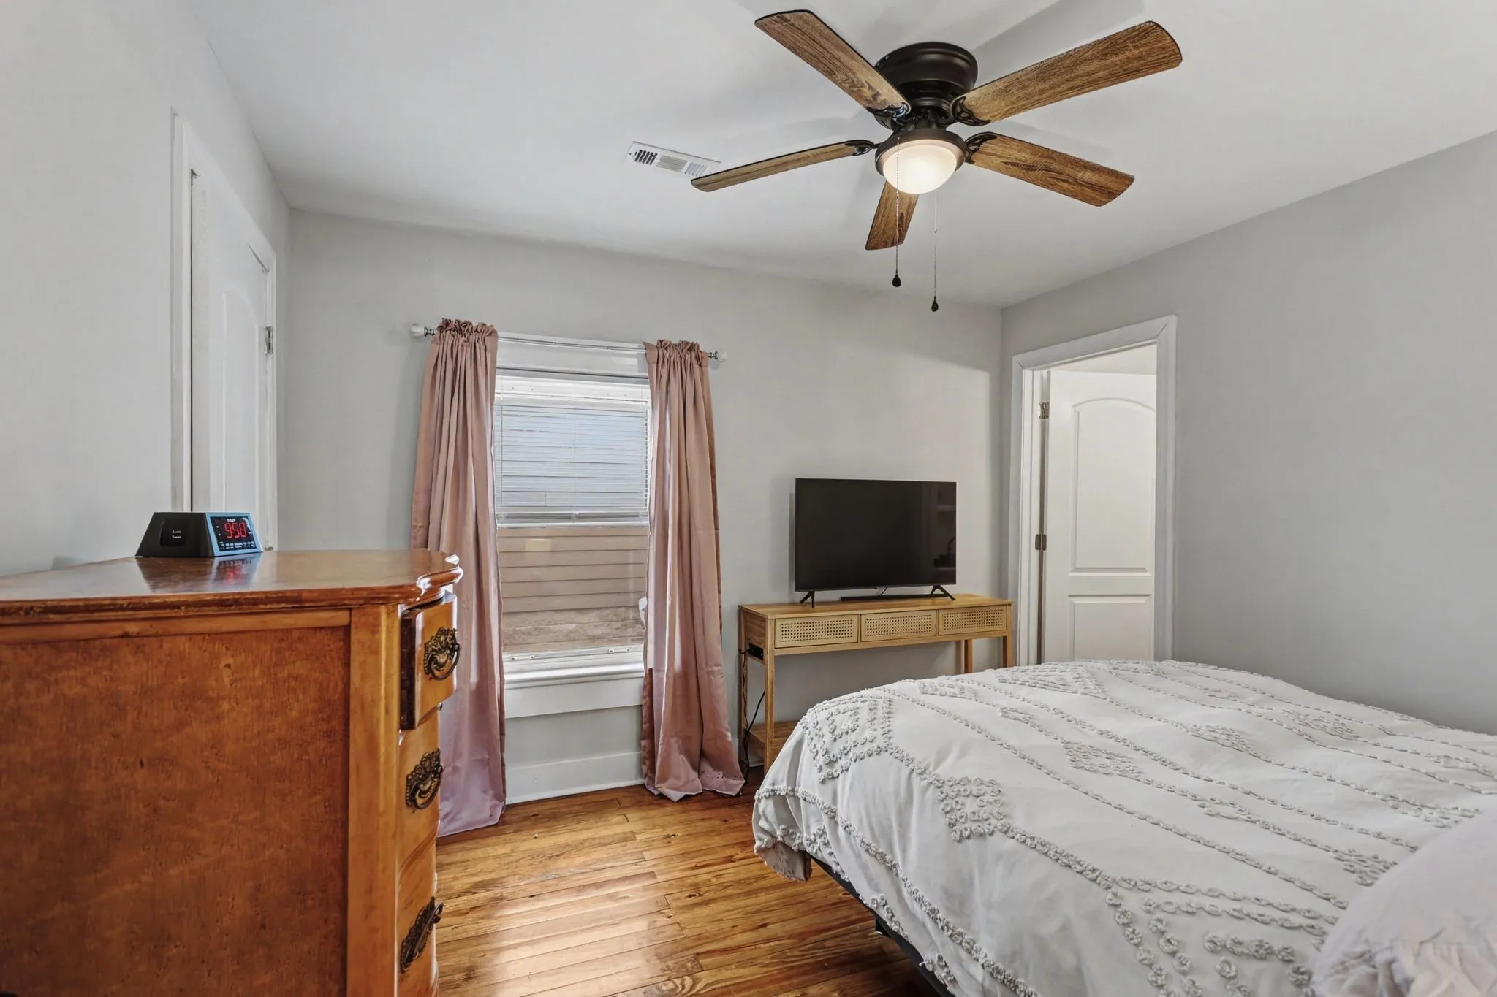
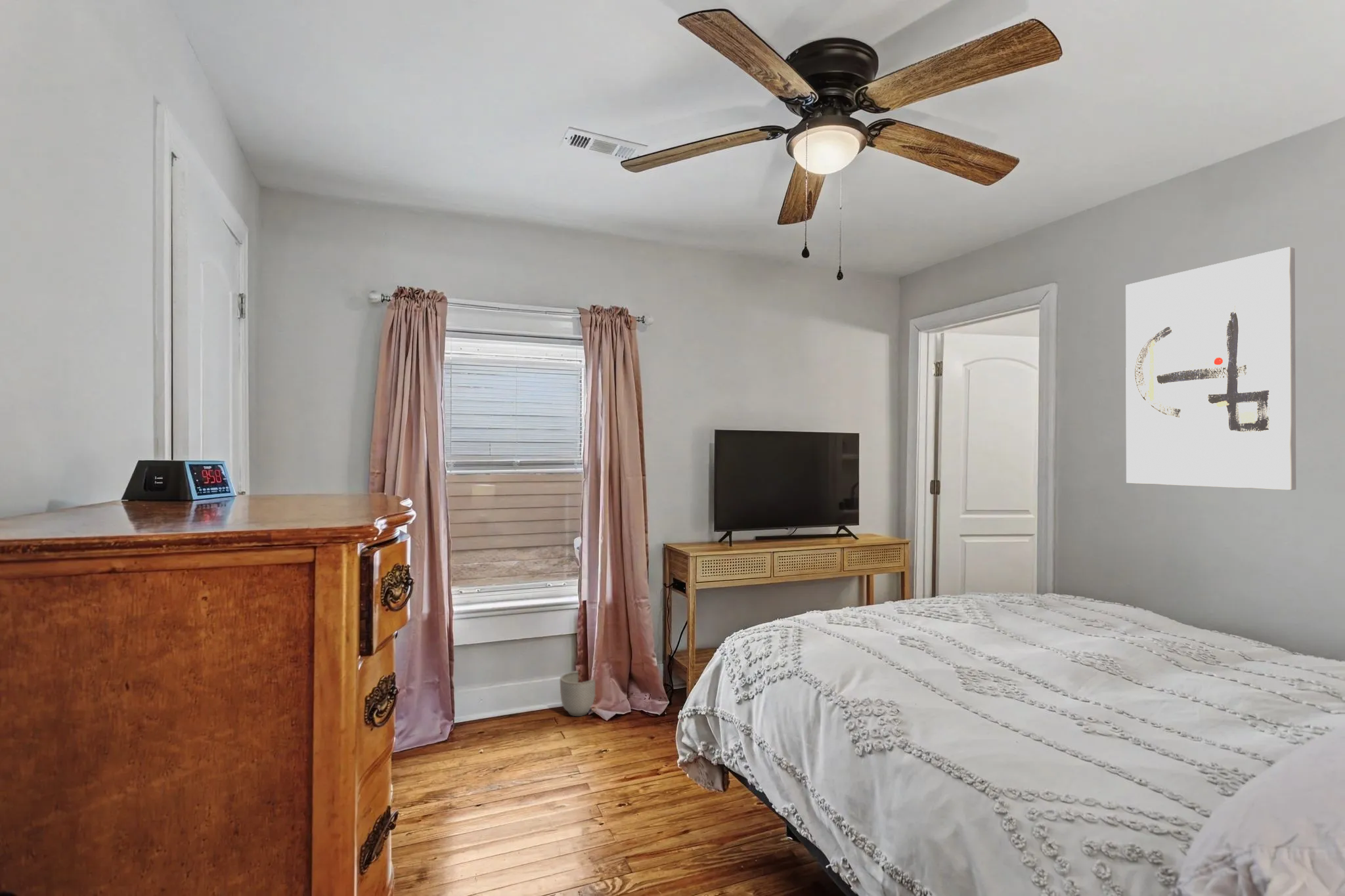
+ planter [560,670,596,717]
+ wall art [1125,247,1296,490]
